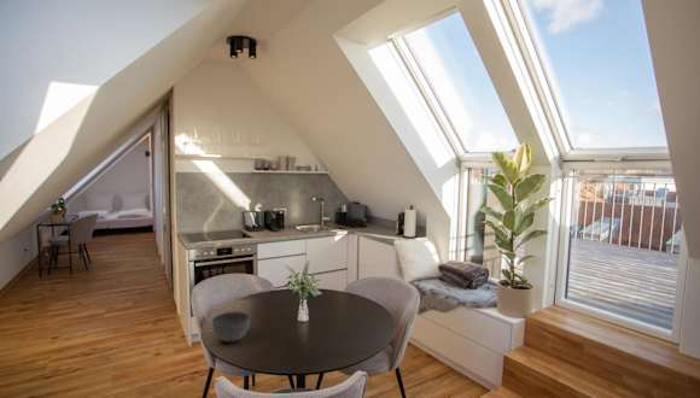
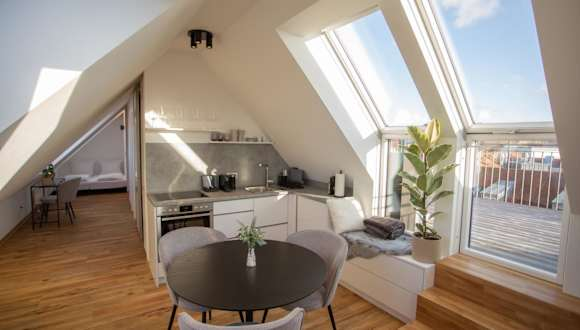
- bowl [211,310,251,343]
